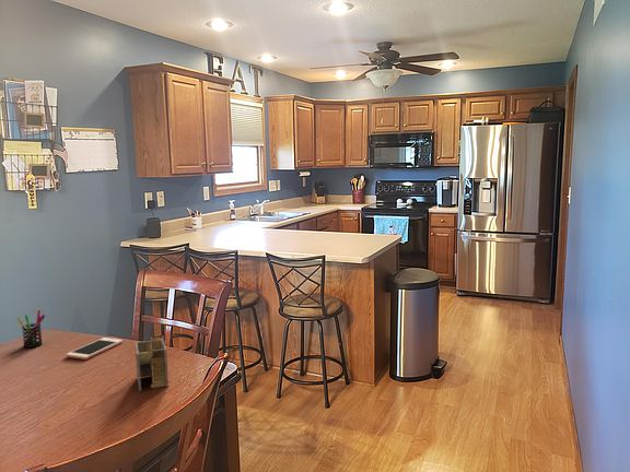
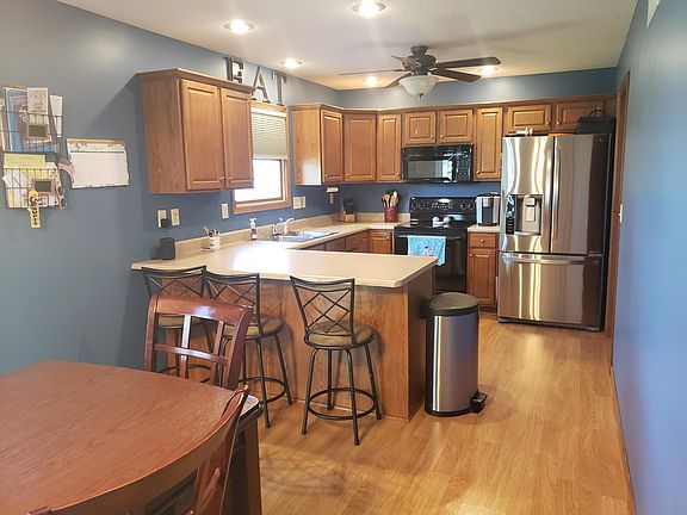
- napkin holder [135,335,170,392]
- pen holder [16,309,46,349]
- cell phone [66,337,124,361]
